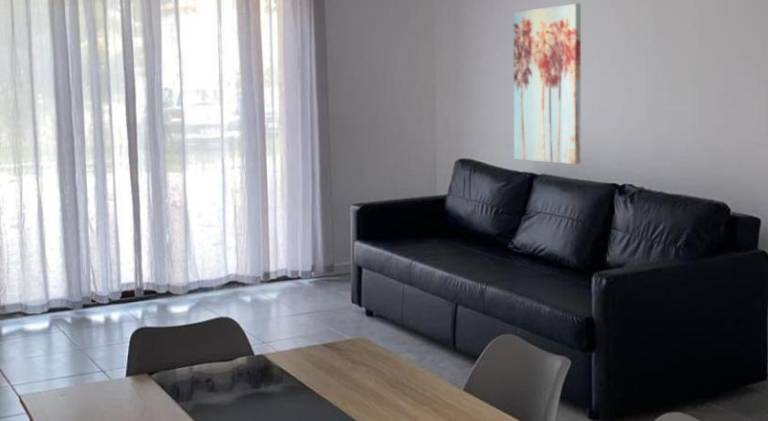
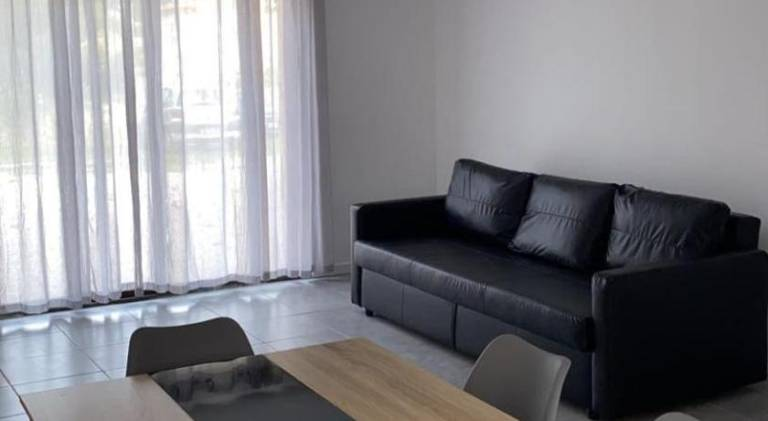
- wall art [512,2,582,165]
